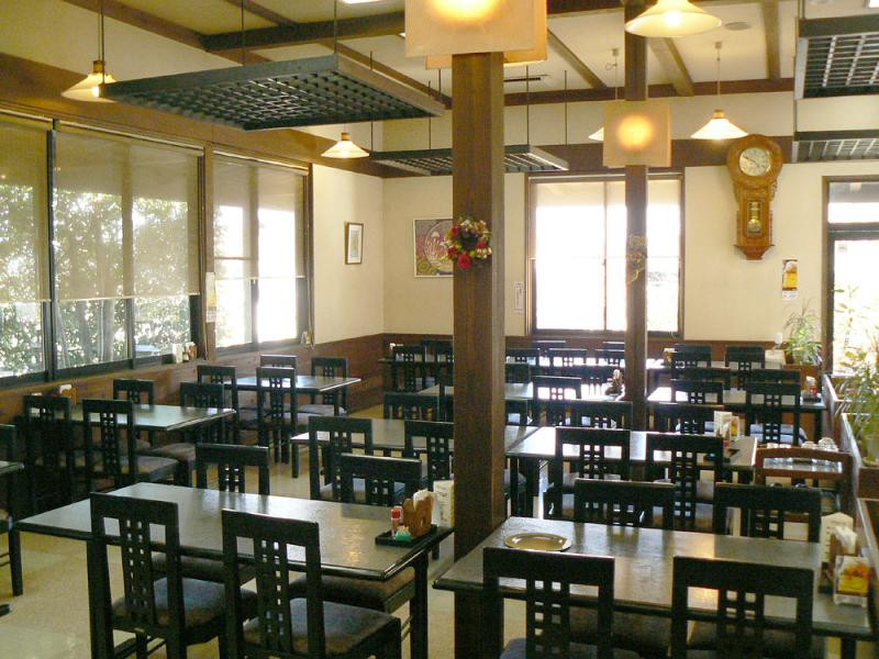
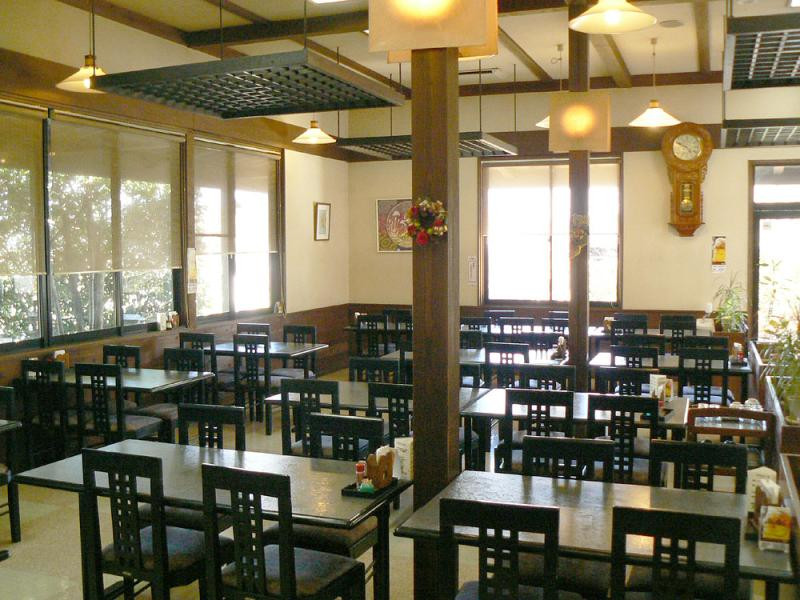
- plate [503,532,572,552]
